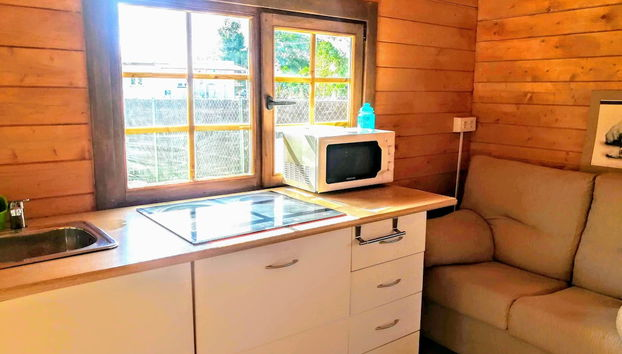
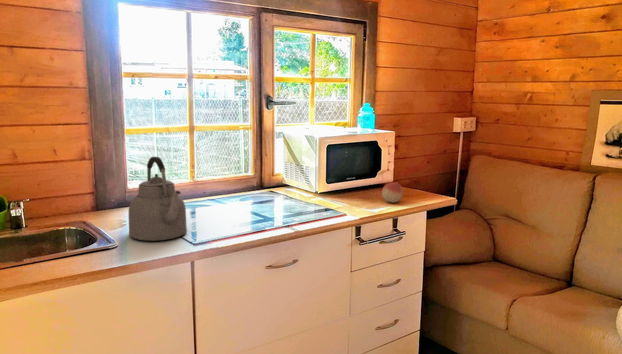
+ fruit [381,182,404,204]
+ kettle [127,156,188,242]
